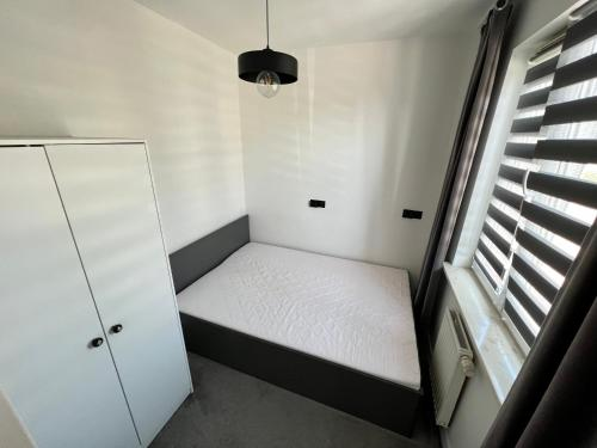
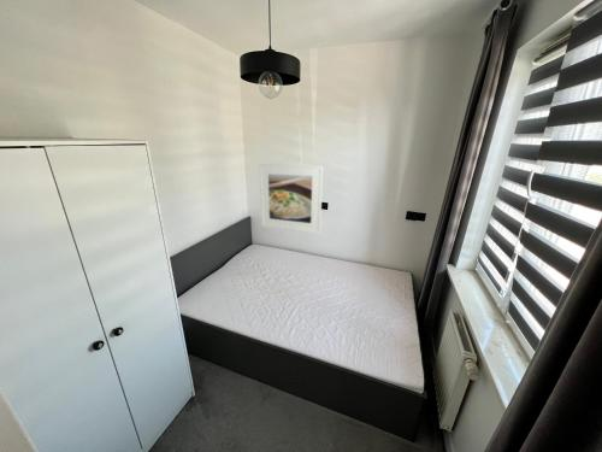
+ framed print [258,163,324,235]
